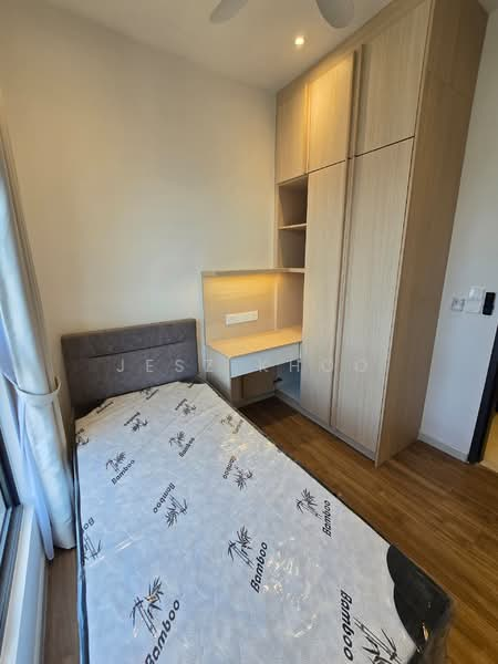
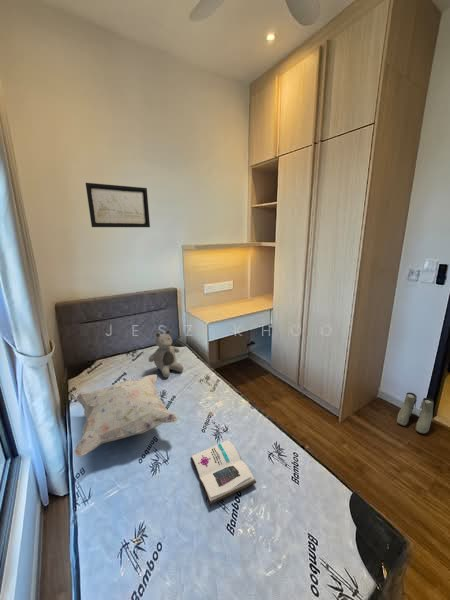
+ boots [396,392,434,435]
+ decorative pillow [73,374,180,458]
+ teddy bear [148,329,184,378]
+ book [190,439,257,506]
+ wall art [85,182,151,228]
